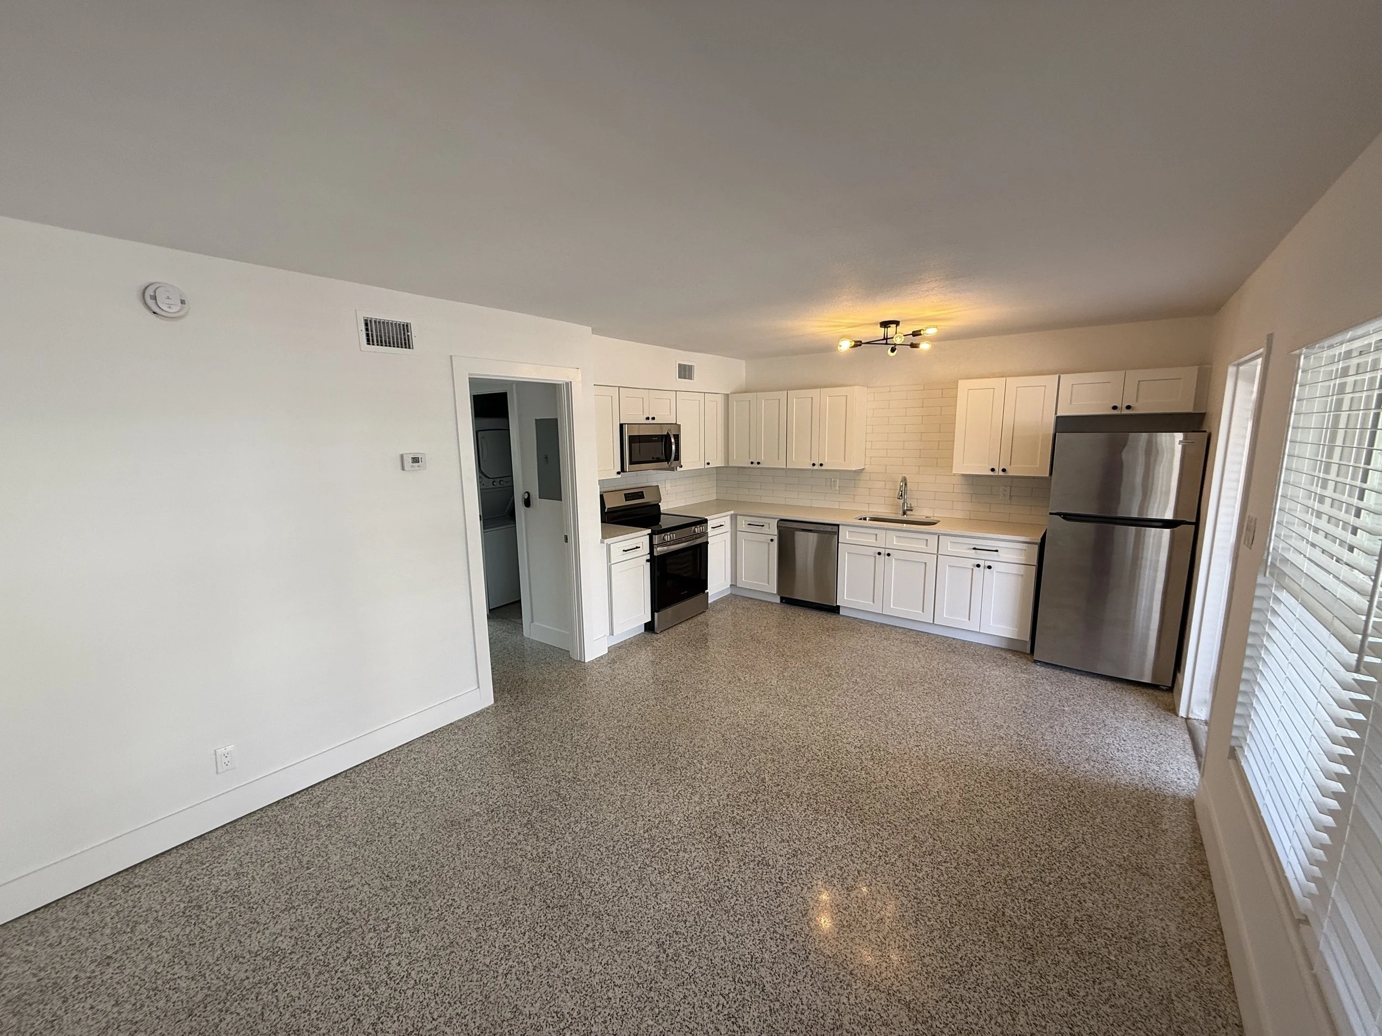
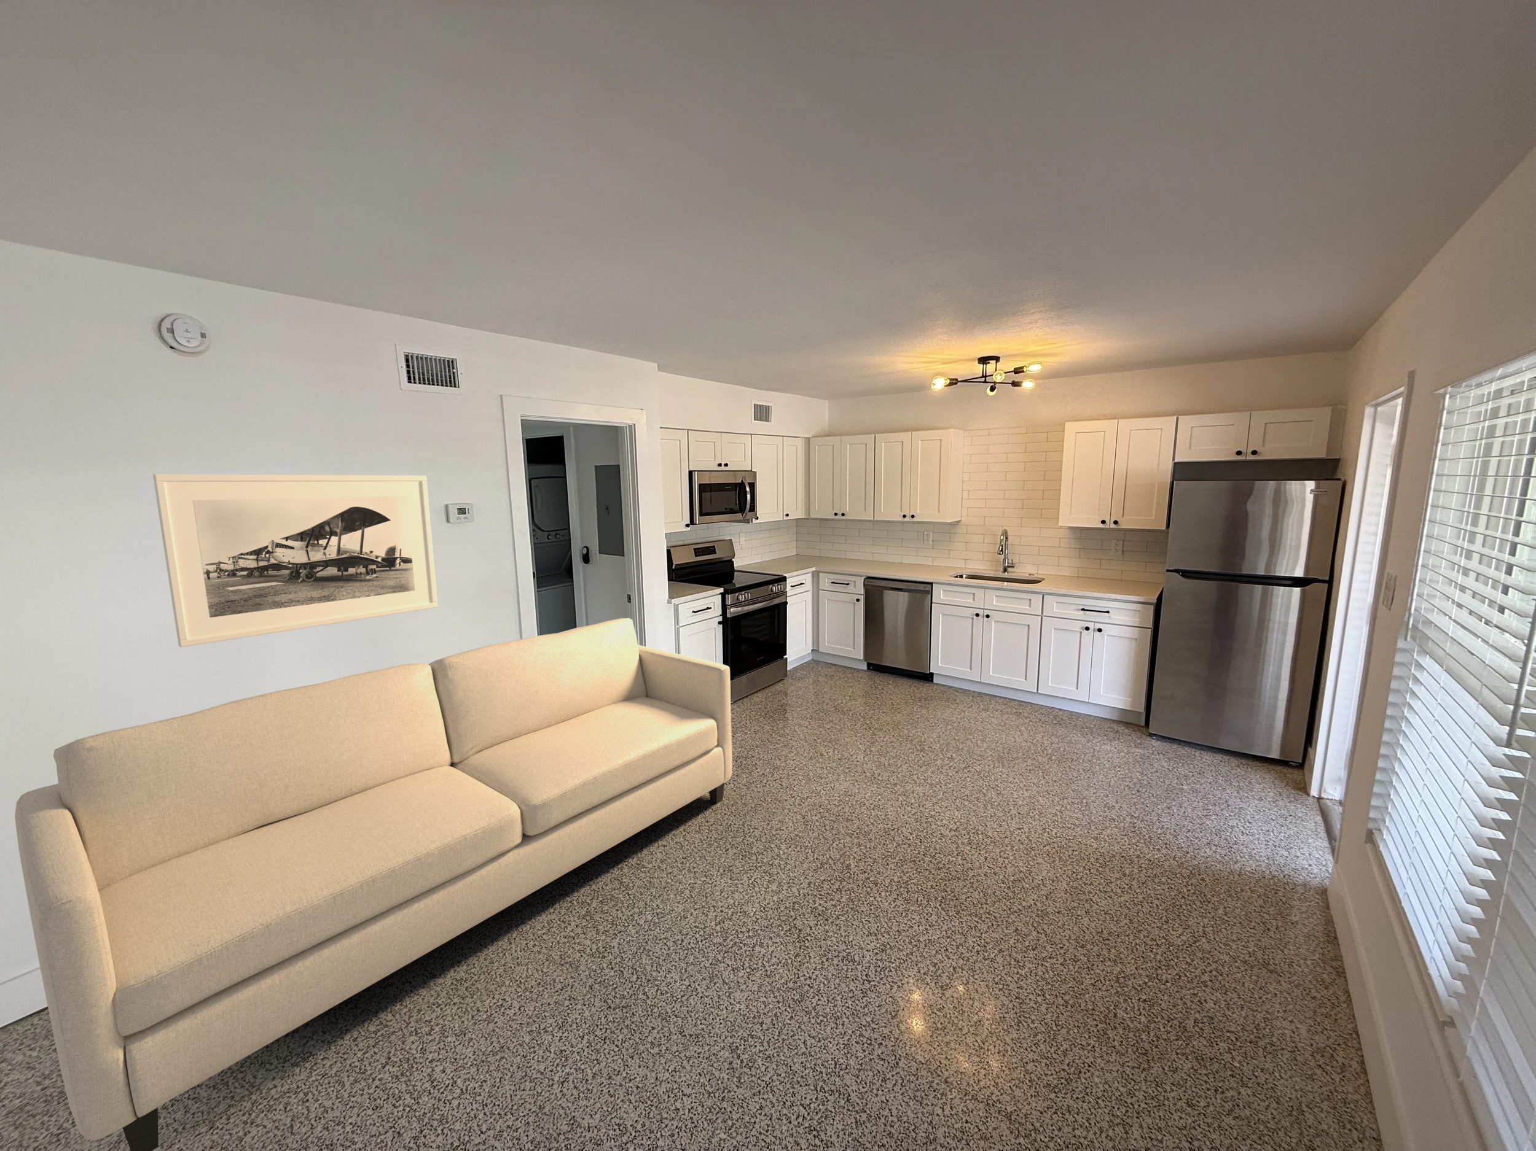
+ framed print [152,473,438,648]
+ sofa [15,618,733,1151]
